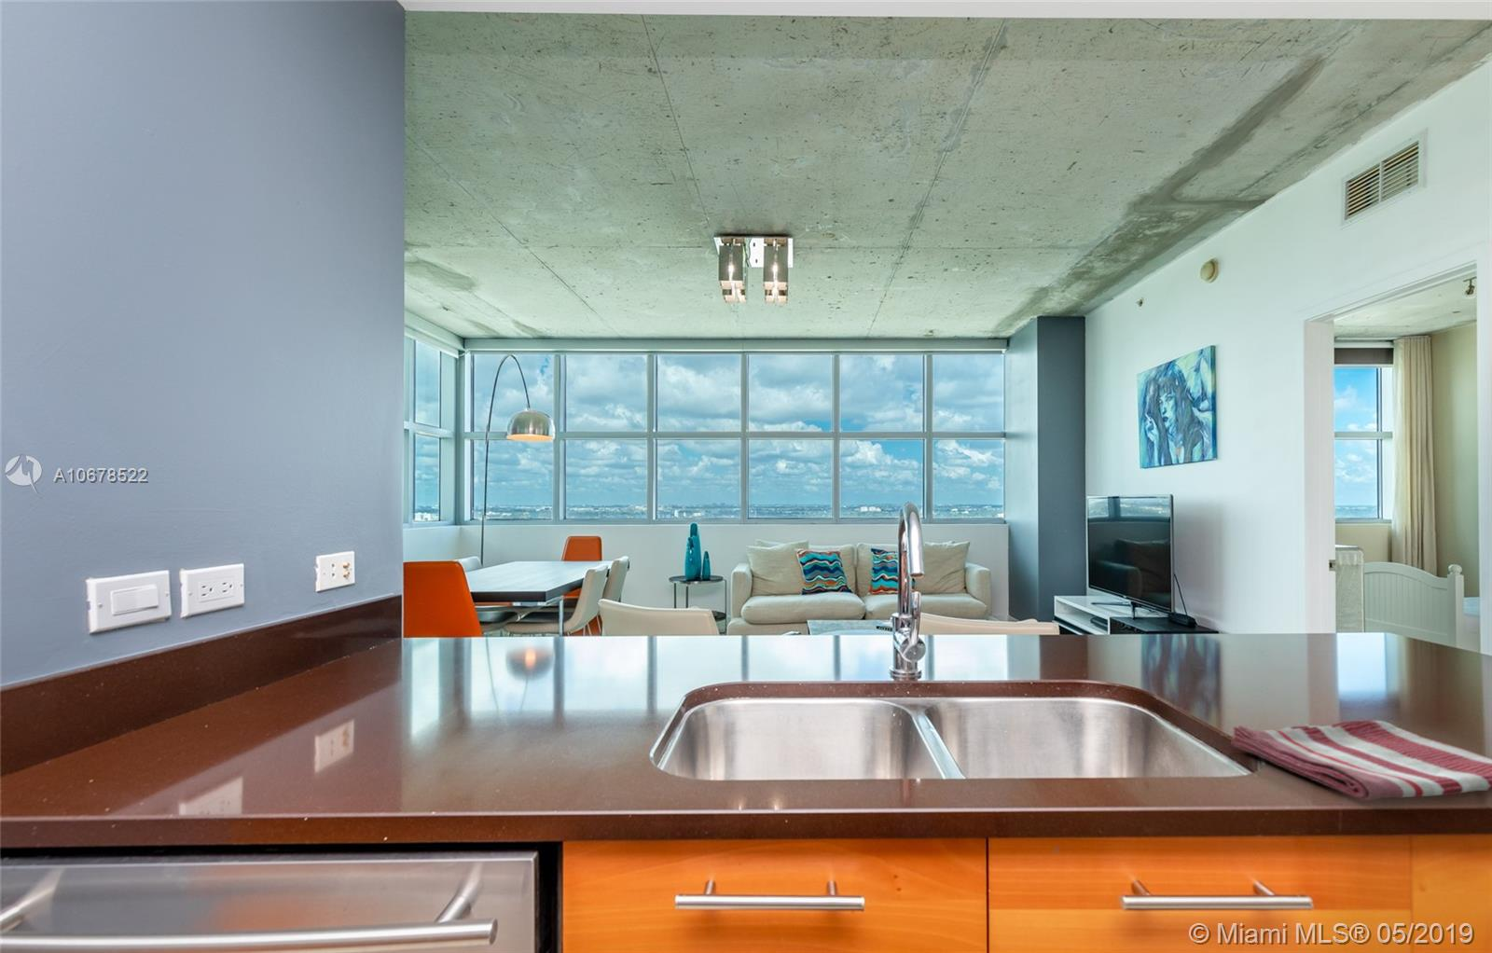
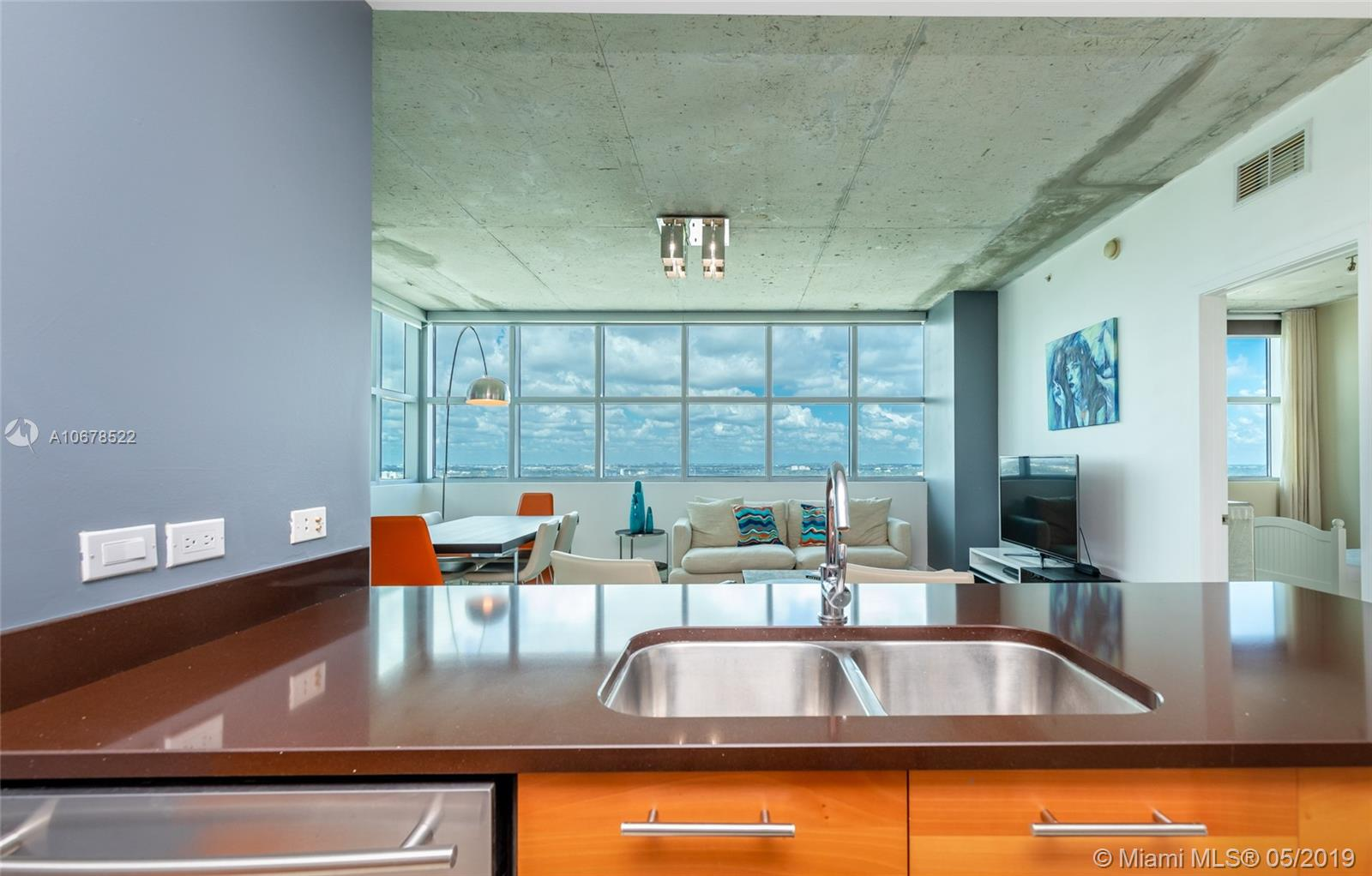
- dish towel [1230,720,1492,801]
